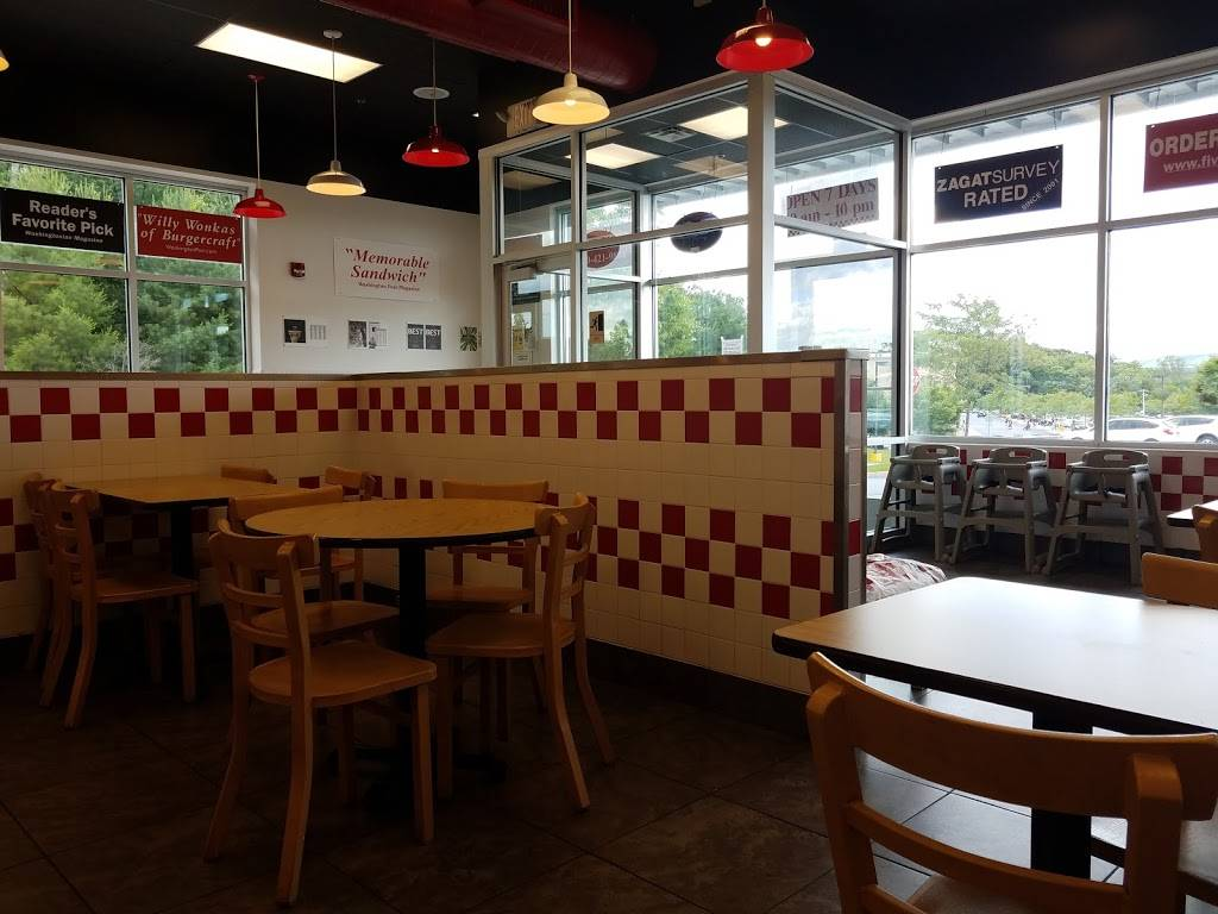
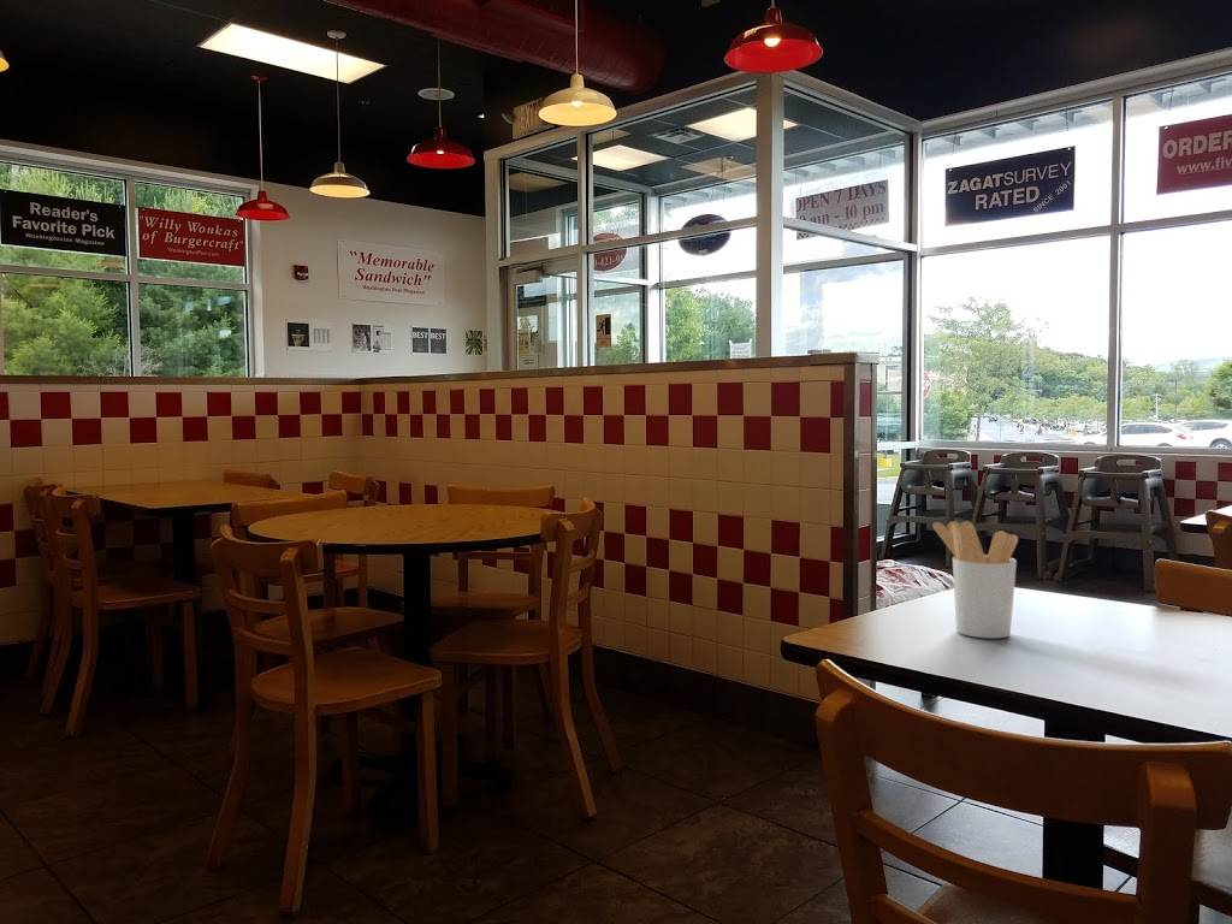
+ utensil holder [931,520,1019,640]
